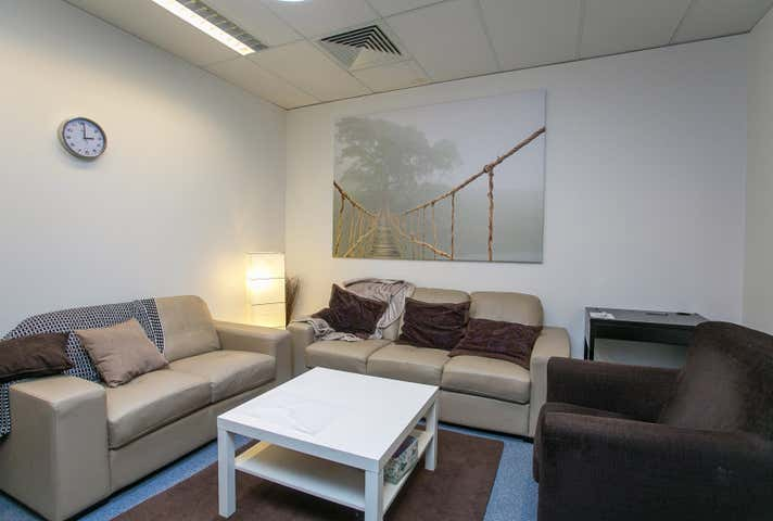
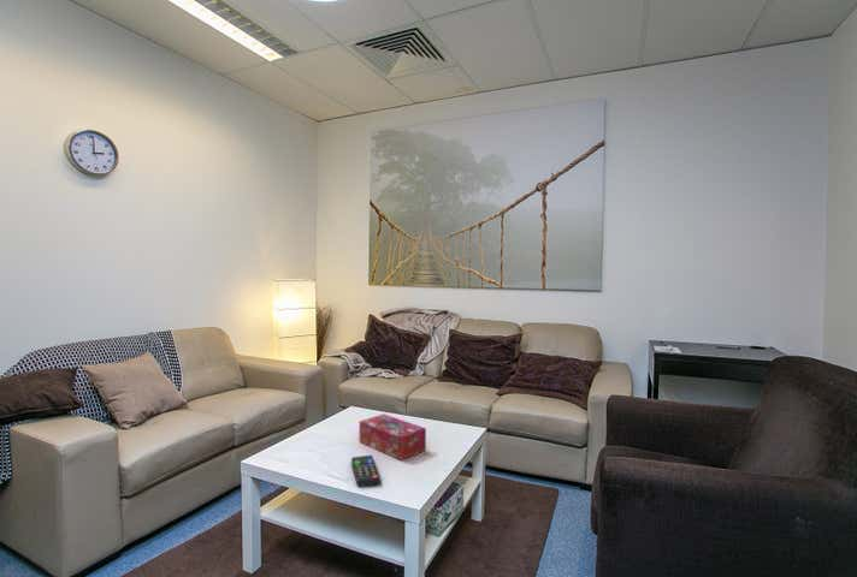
+ tissue box [357,412,427,462]
+ remote control [350,454,382,488]
